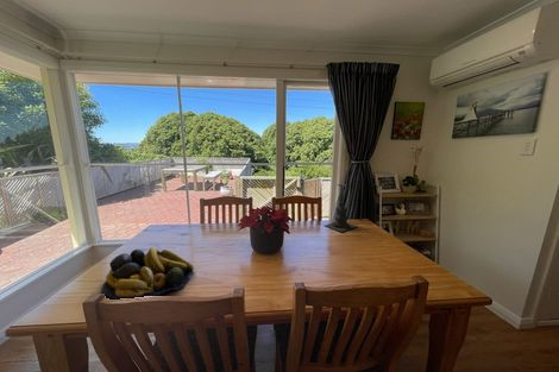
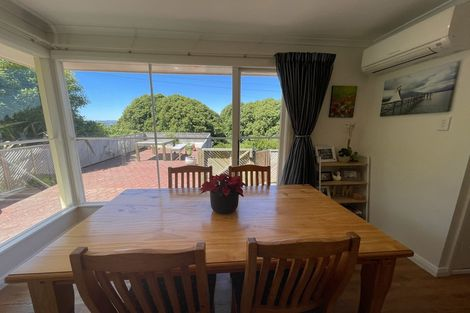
- candle holder [325,176,359,233]
- fruit bowl [101,246,195,301]
